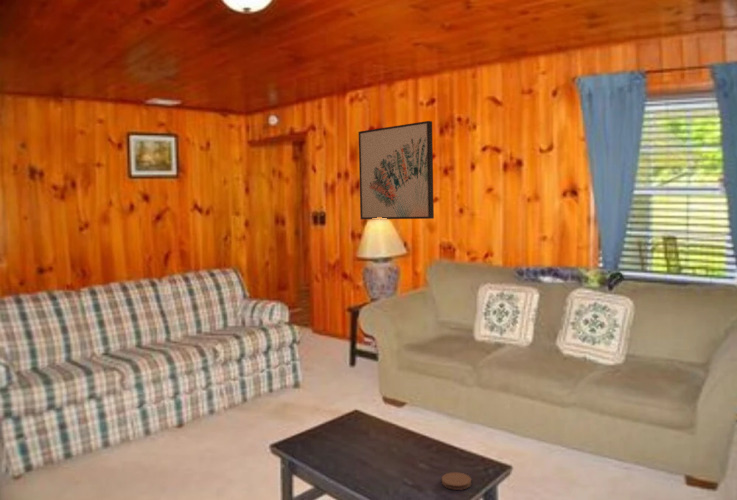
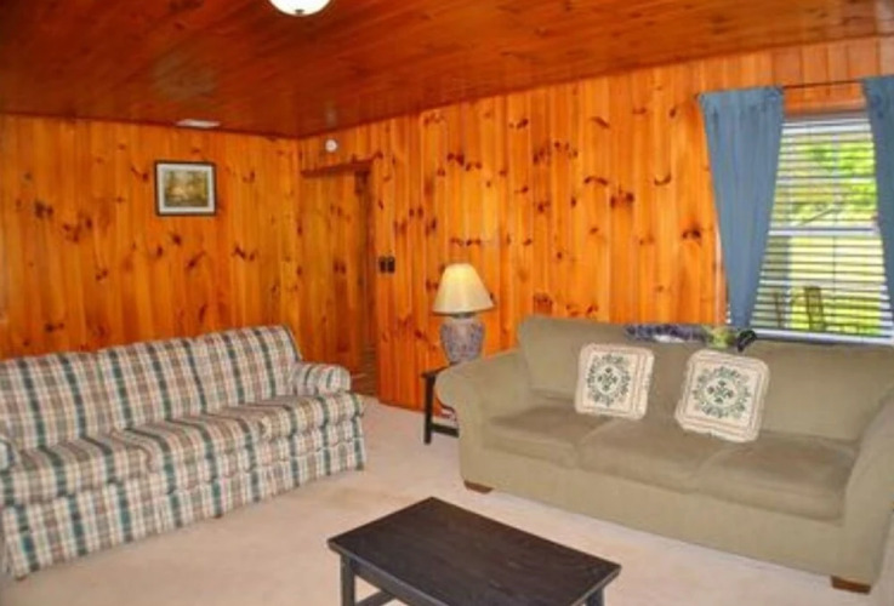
- coaster [441,471,472,491]
- wall art [358,120,435,220]
